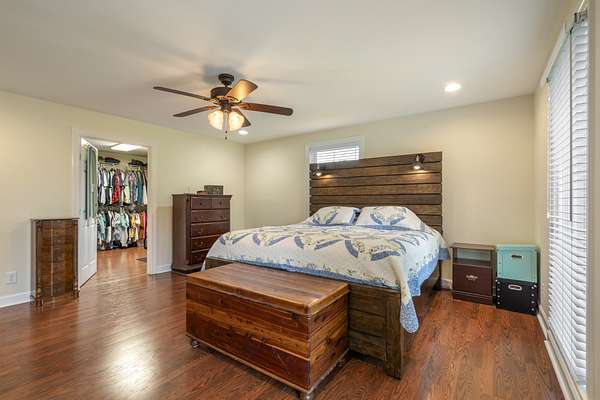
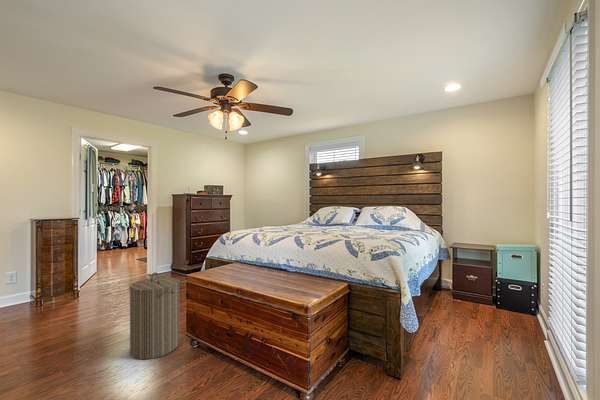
+ laundry hamper [128,271,181,360]
